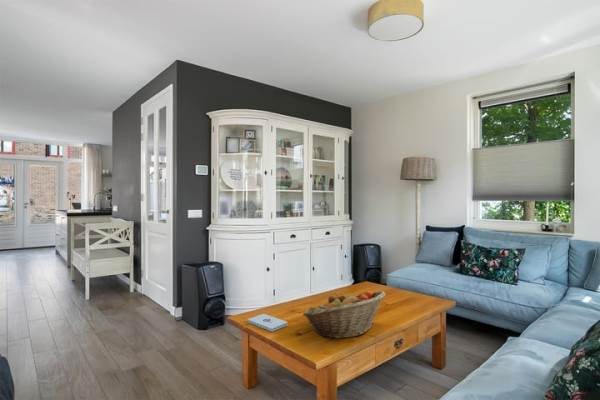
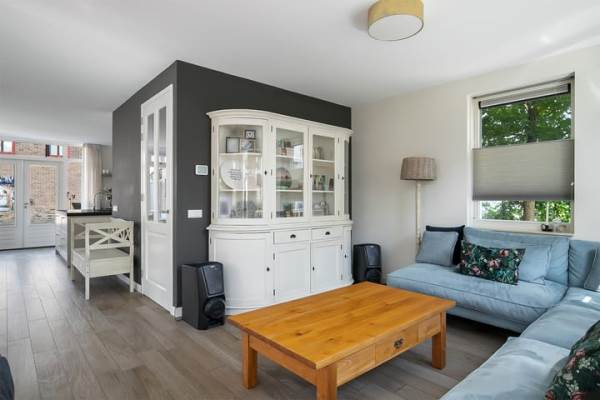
- fruit basket [302,290,386,339]
- notepad [246,313,288,332]
